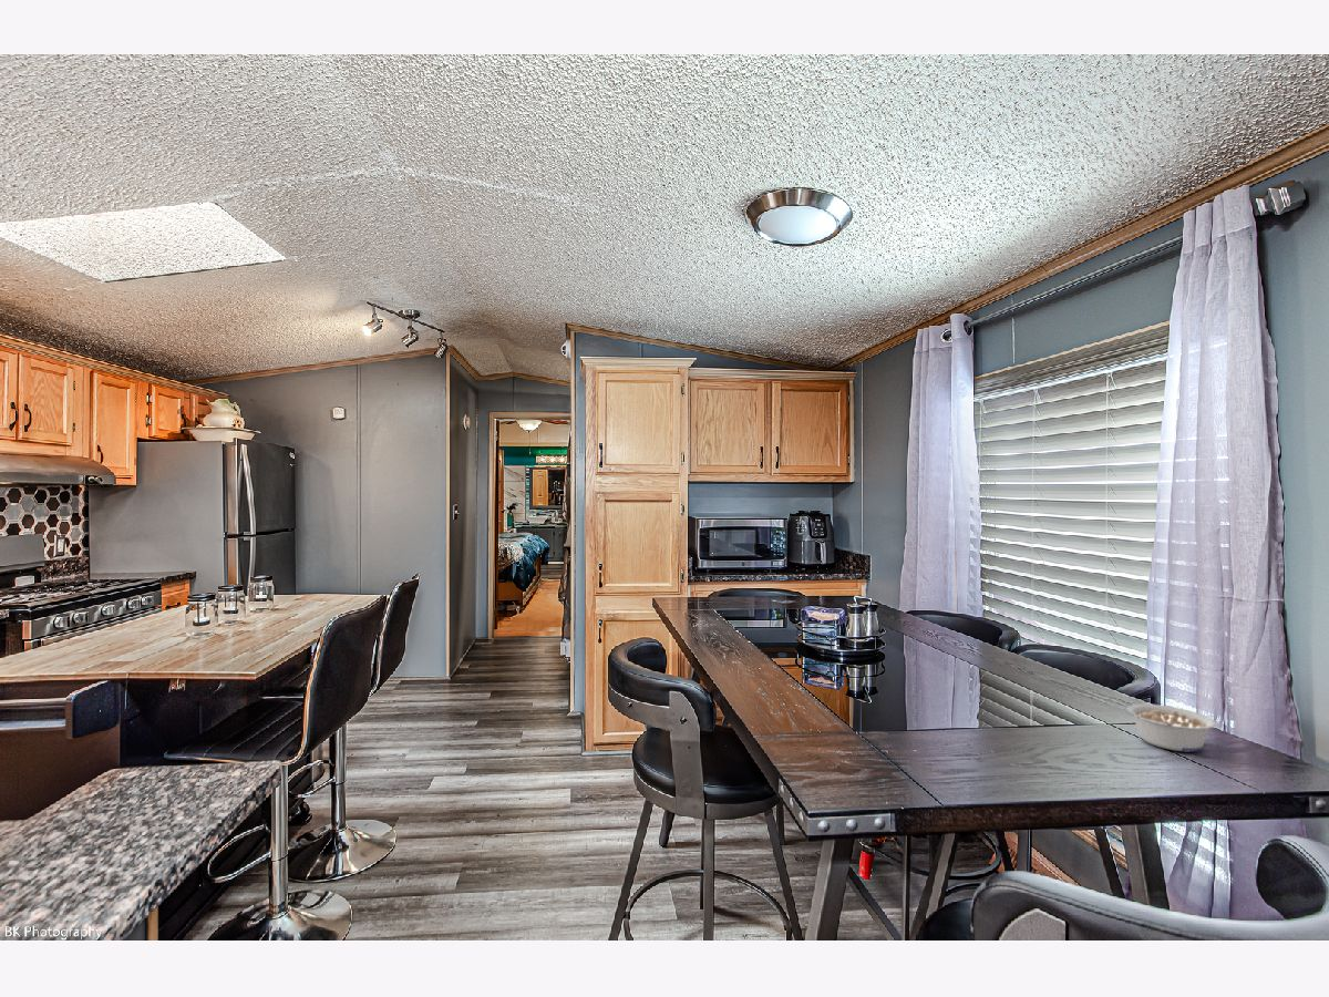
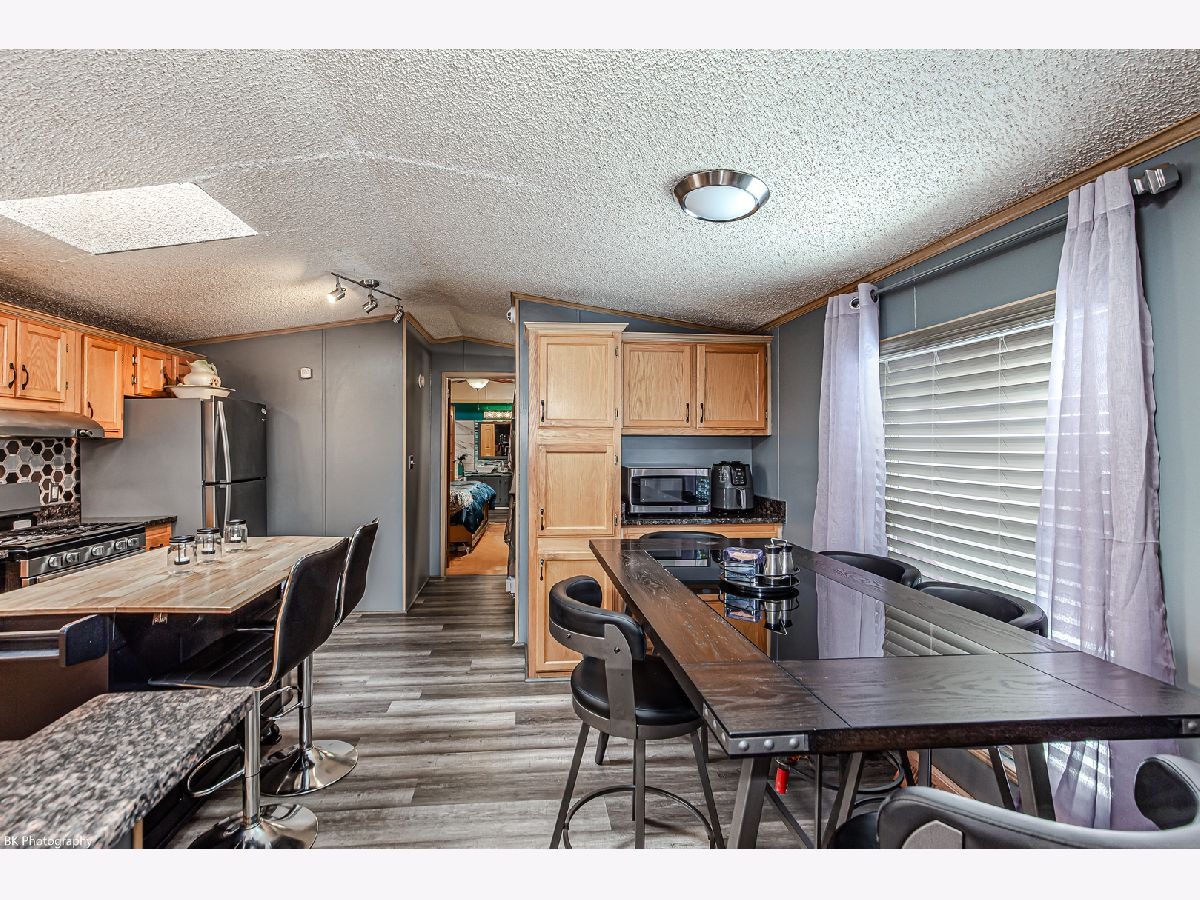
- legume [1126,703,1217,752]
